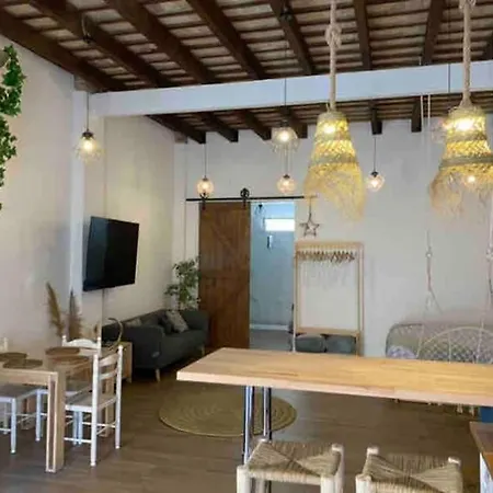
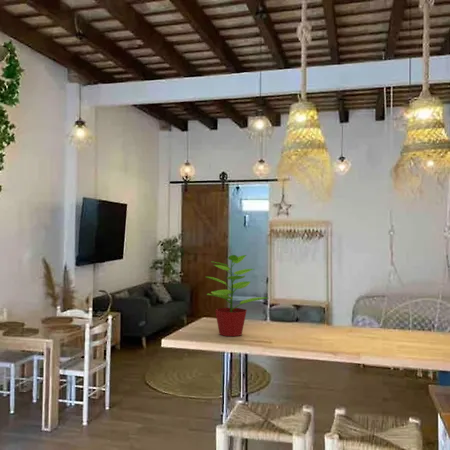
+ potted plant [205,254,269,337]
